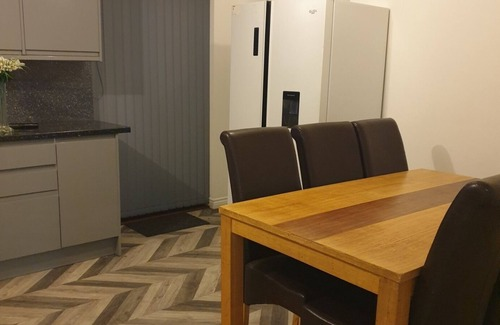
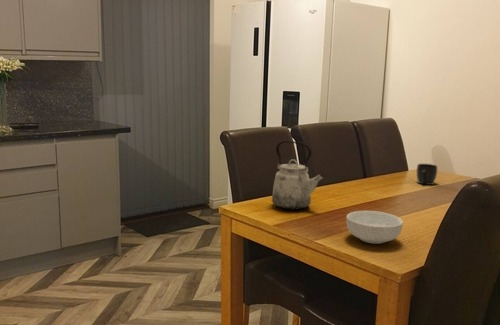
+ cereal bowl [345,210,404,245]
+ kettle [271,140,325,211]
+ mug [416,163,438,186]
